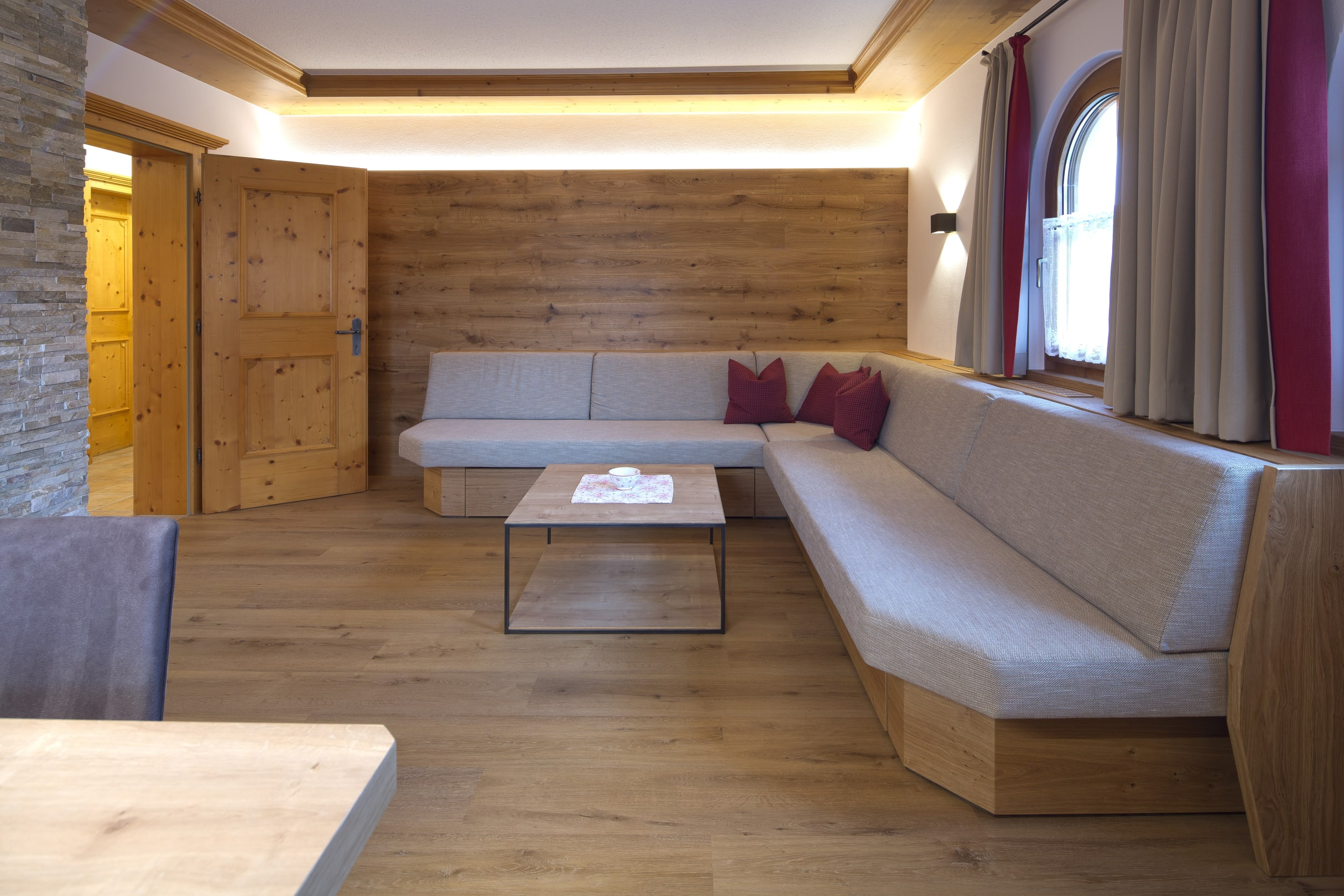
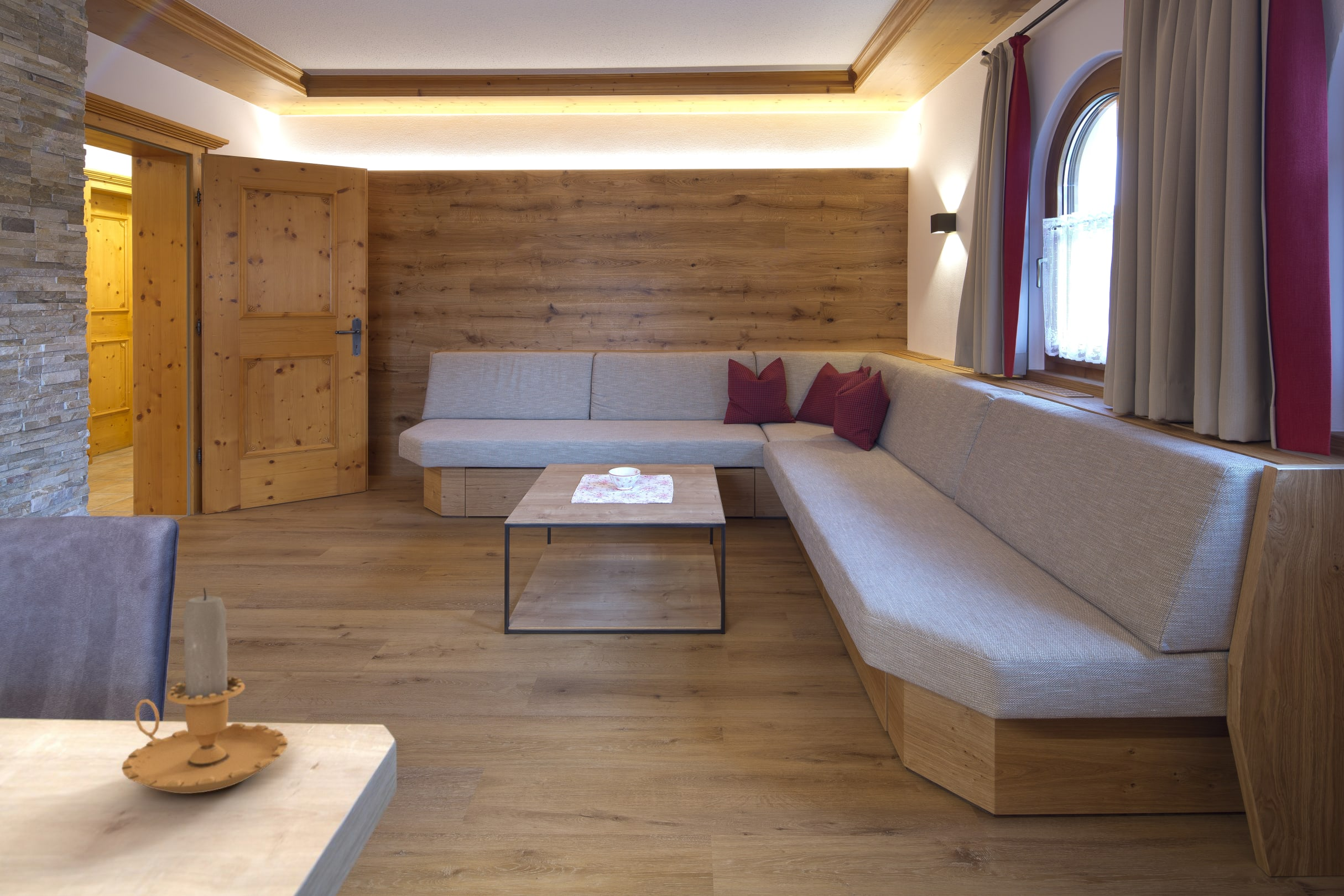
+ candle [121,587,288,794]
